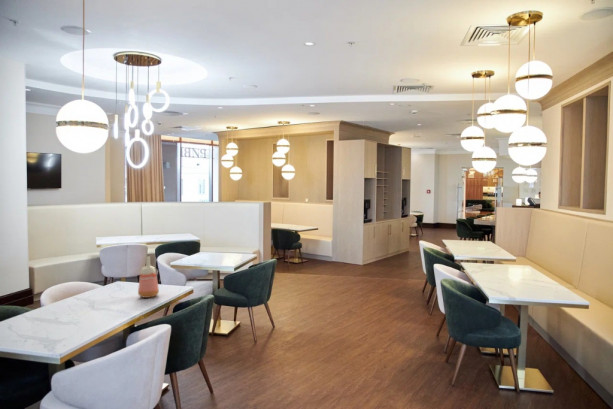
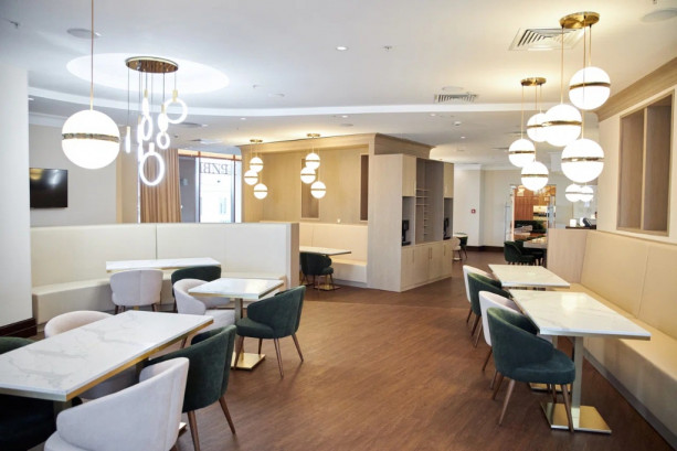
- vase [137,255,160,299]
